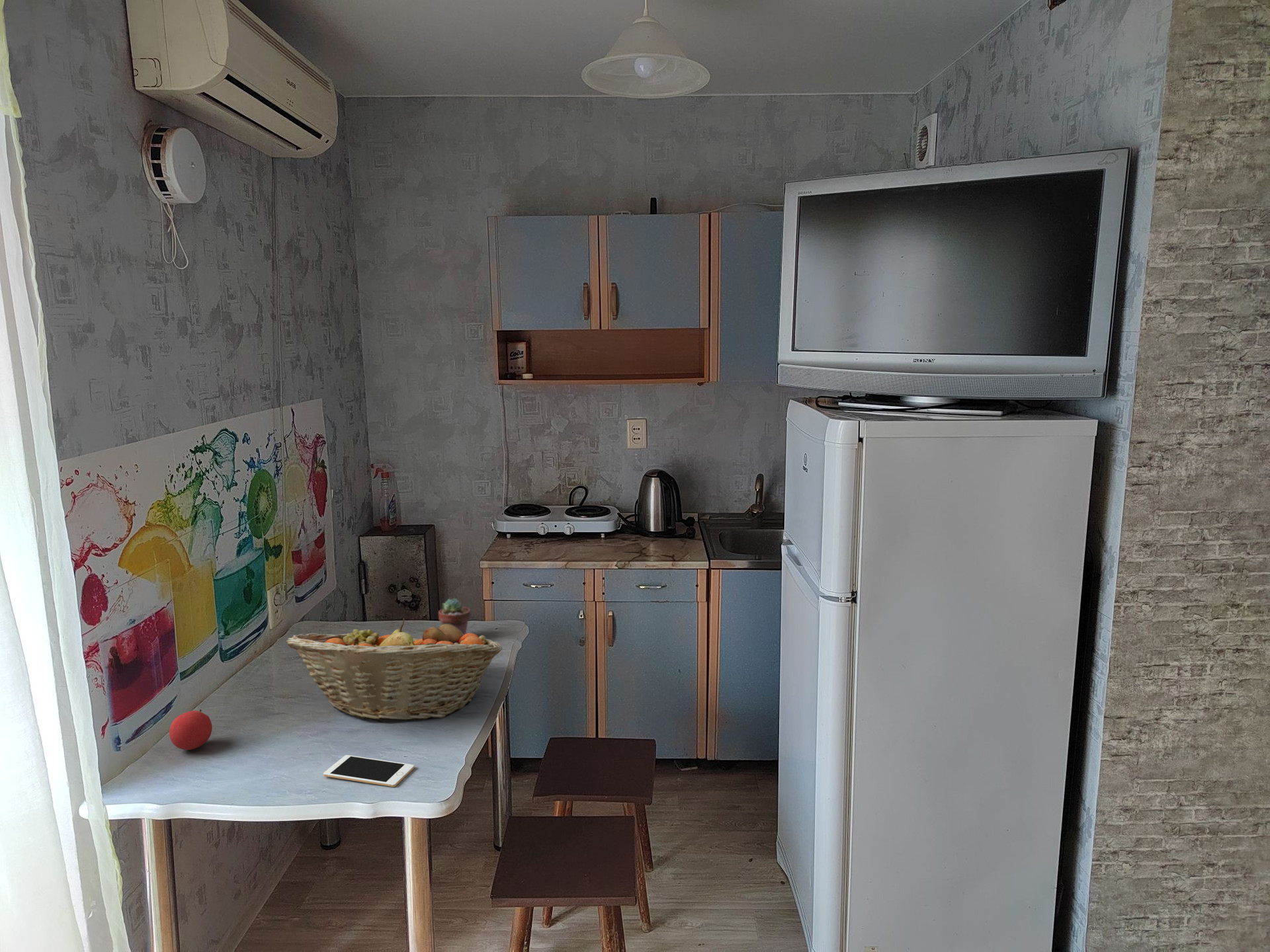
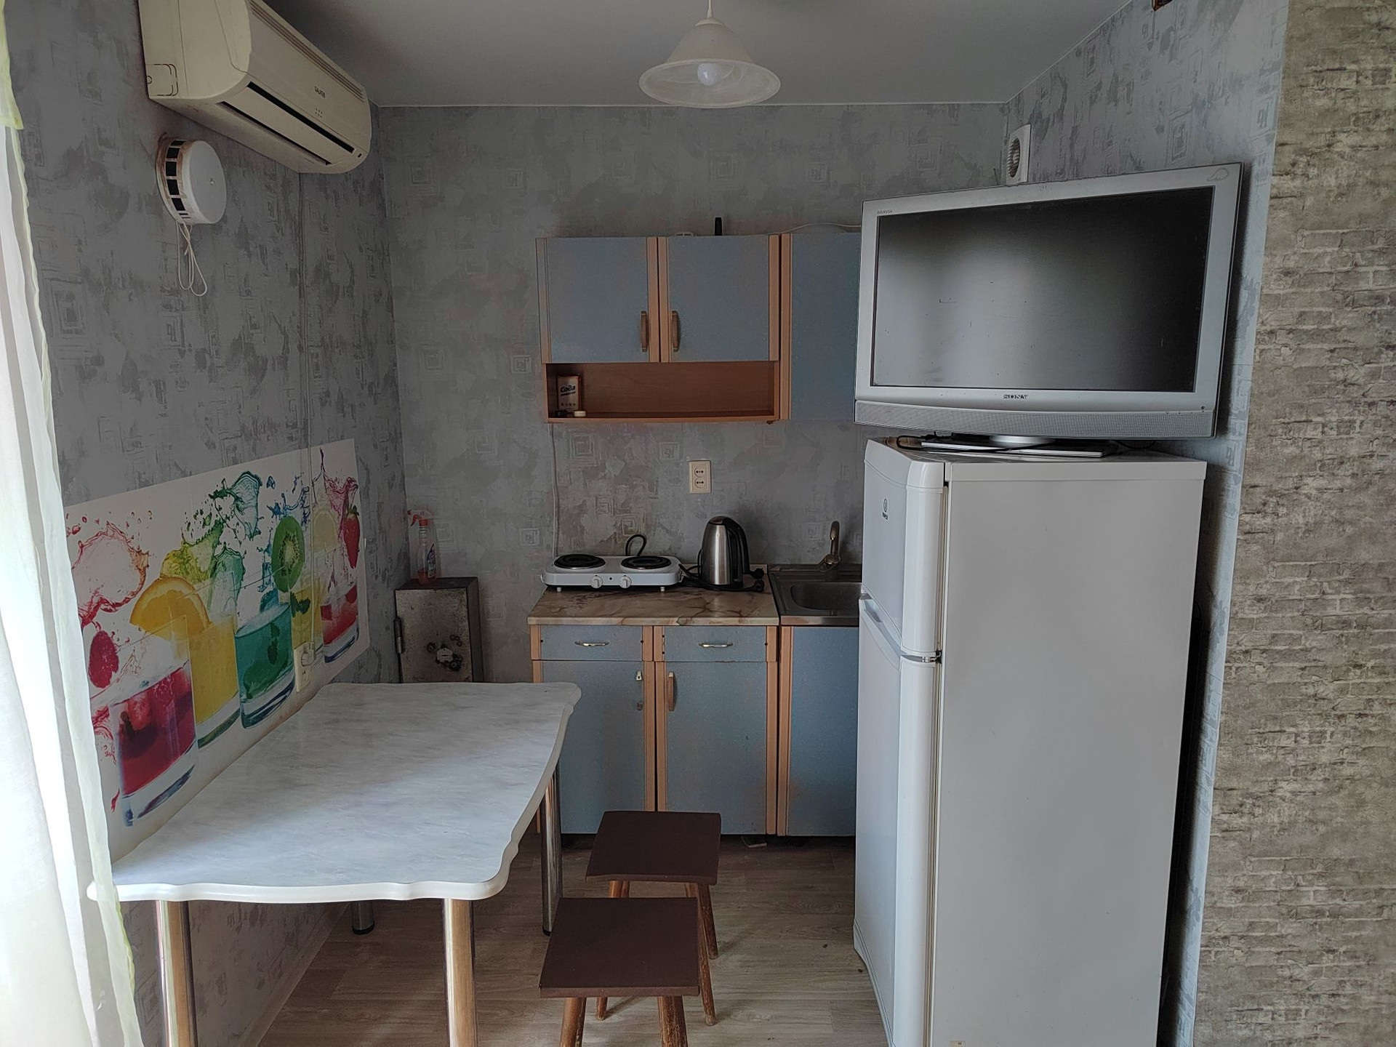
- cell phone [323,754,415,787]
- potted succulent [438,598,471,635]
- fruit basket [286,617,503,723]
- fruit [169,709,213,750]
